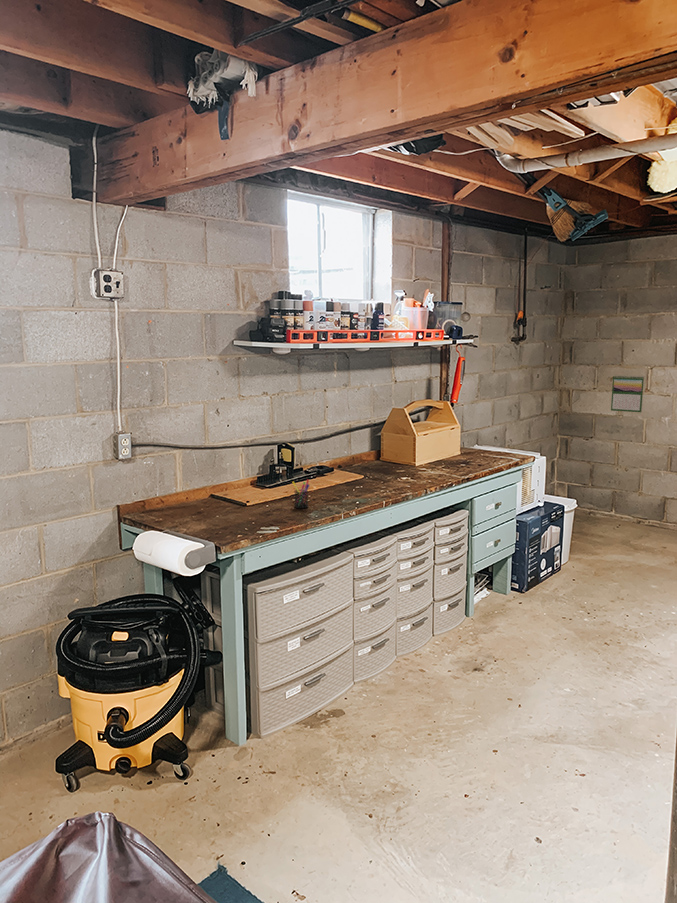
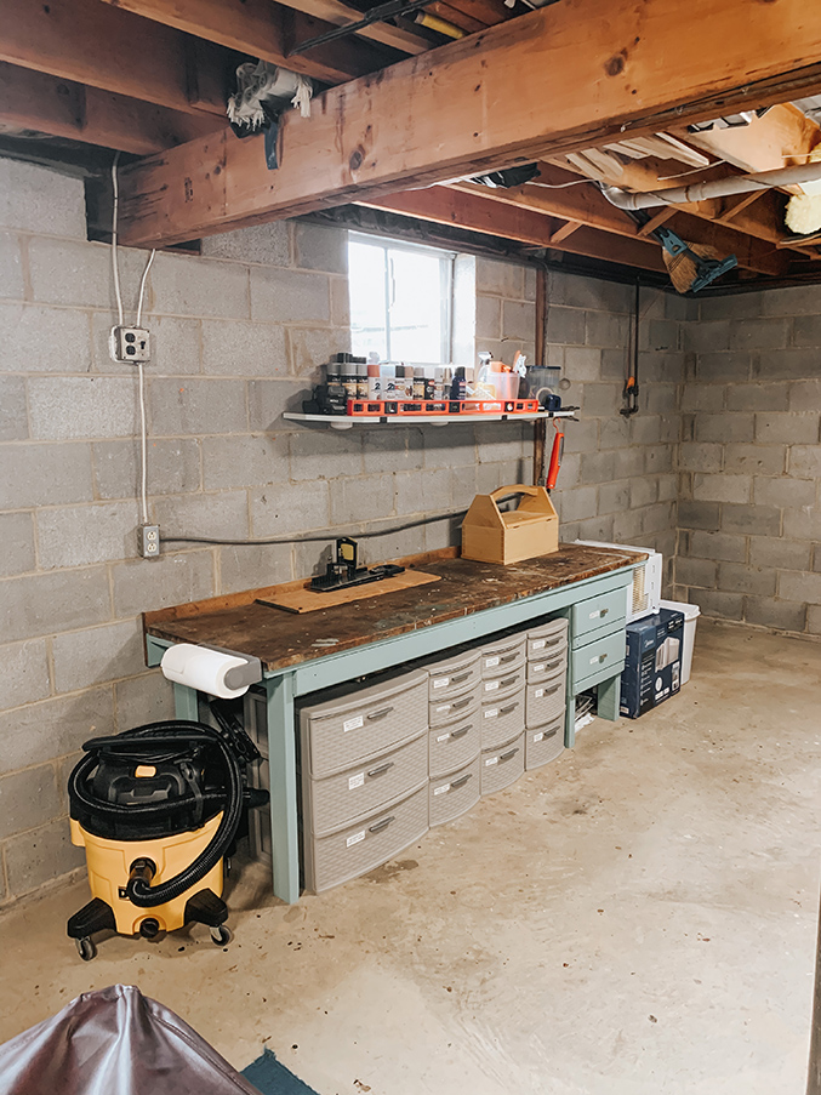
- calendar [610,374,645,413]
- pen holder [291,479,310,510]
